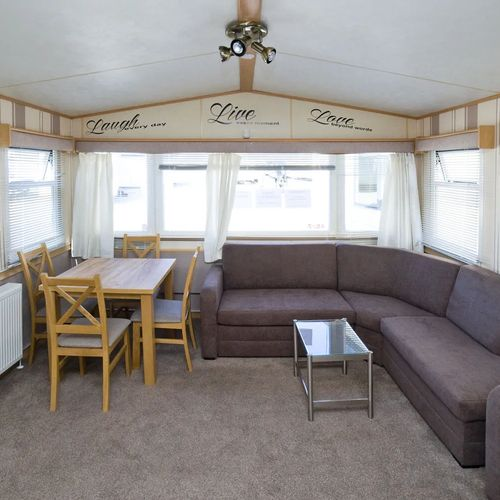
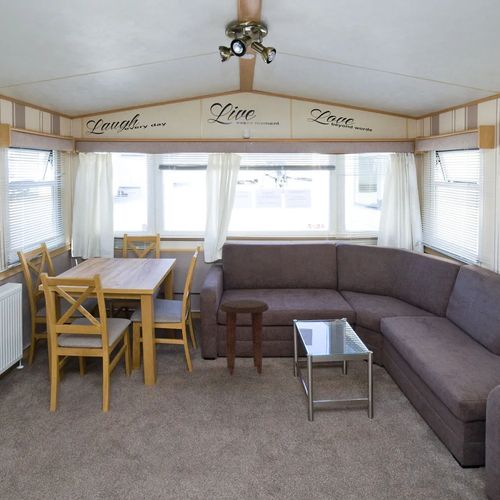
+ side table [219,299,270,376]
